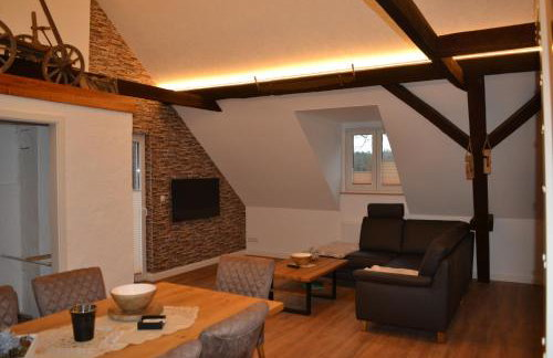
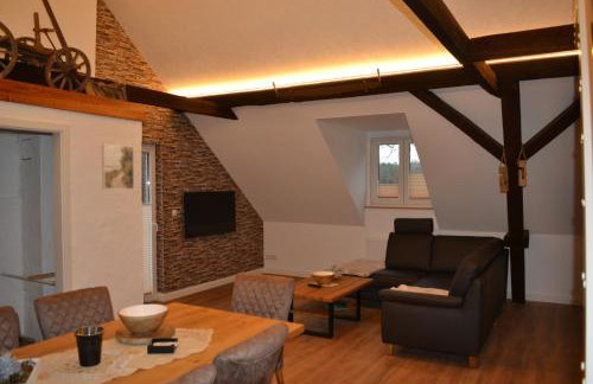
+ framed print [101,143,135,191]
